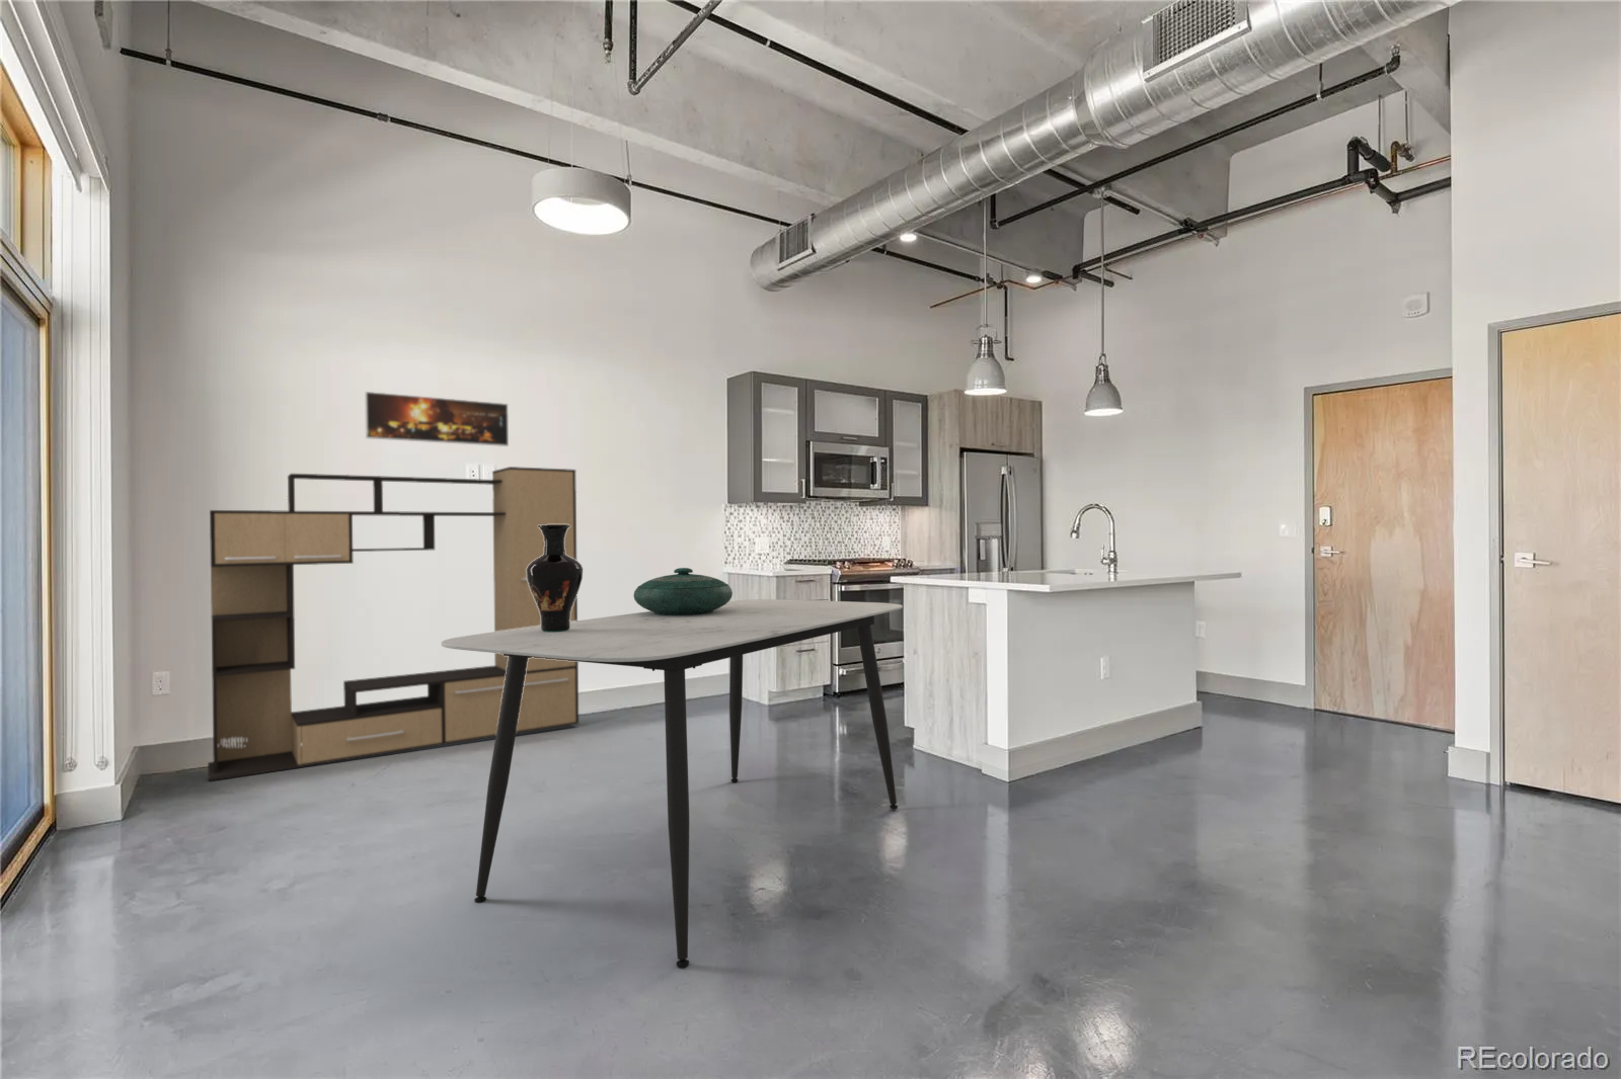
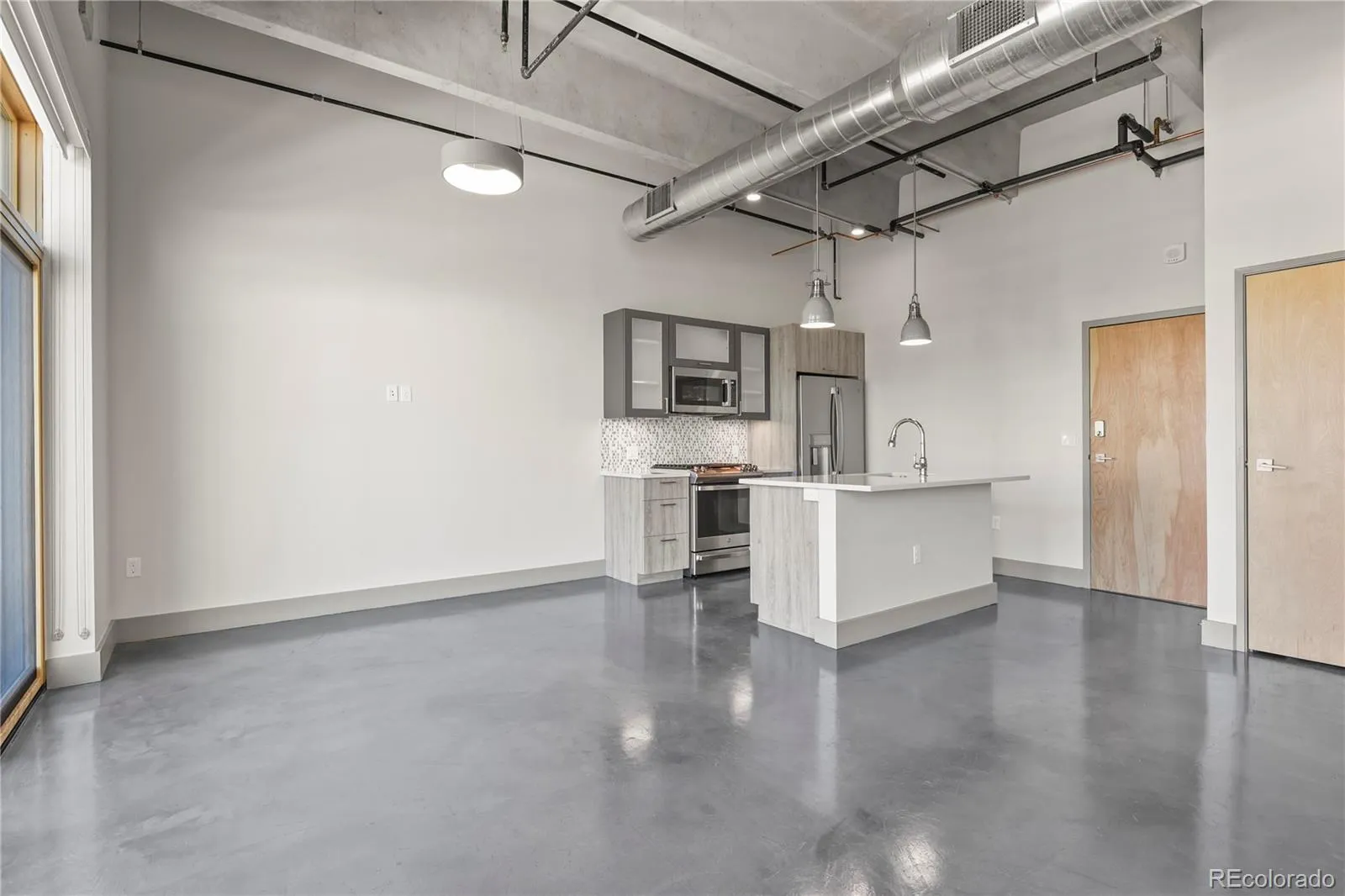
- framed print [364,390,510,448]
- vase [525,524,583,631]
- media console [206,466,580,783]
- decorative bowl [633,567,734,615]
- dining table [441,599,904,968]
